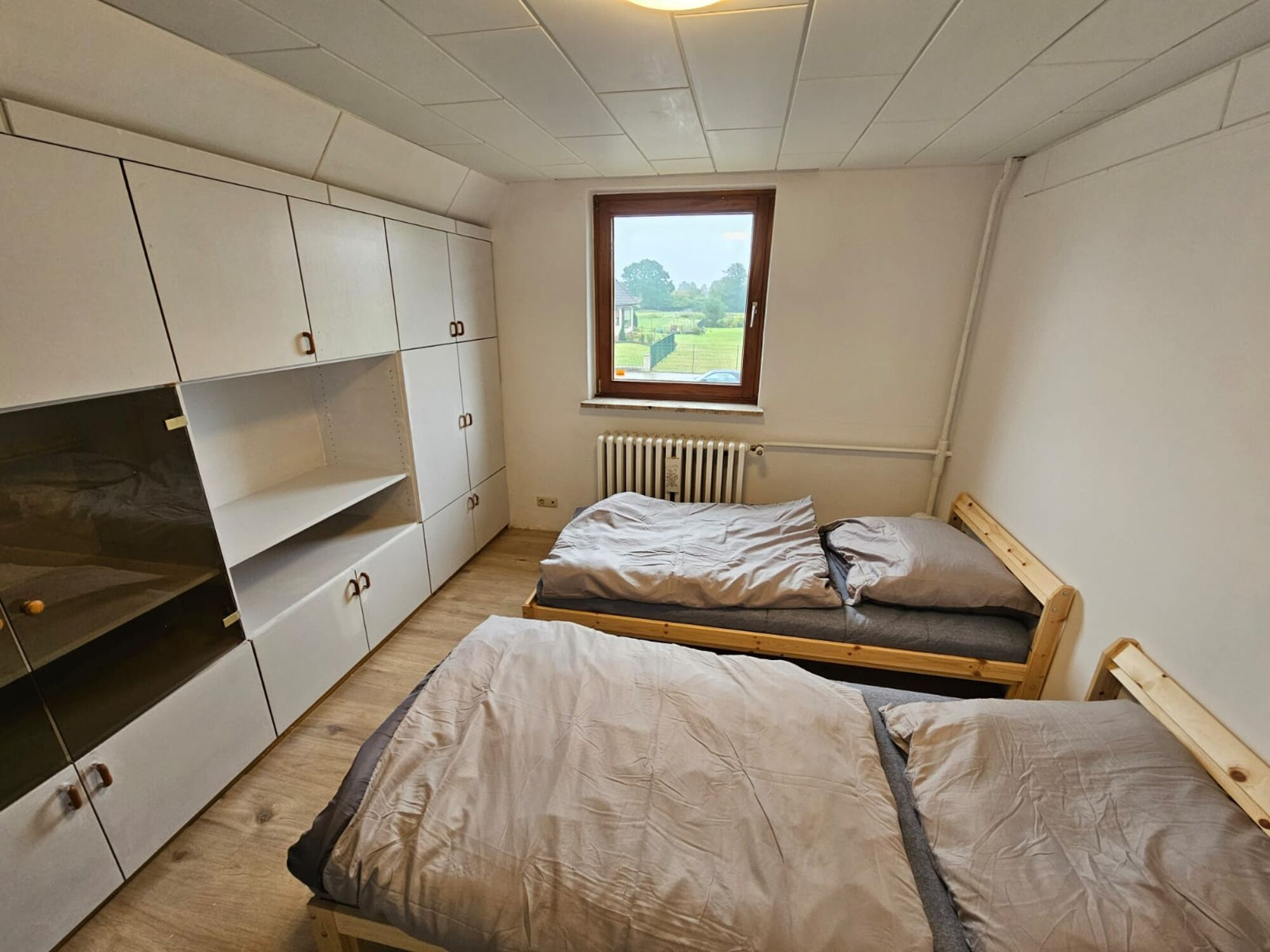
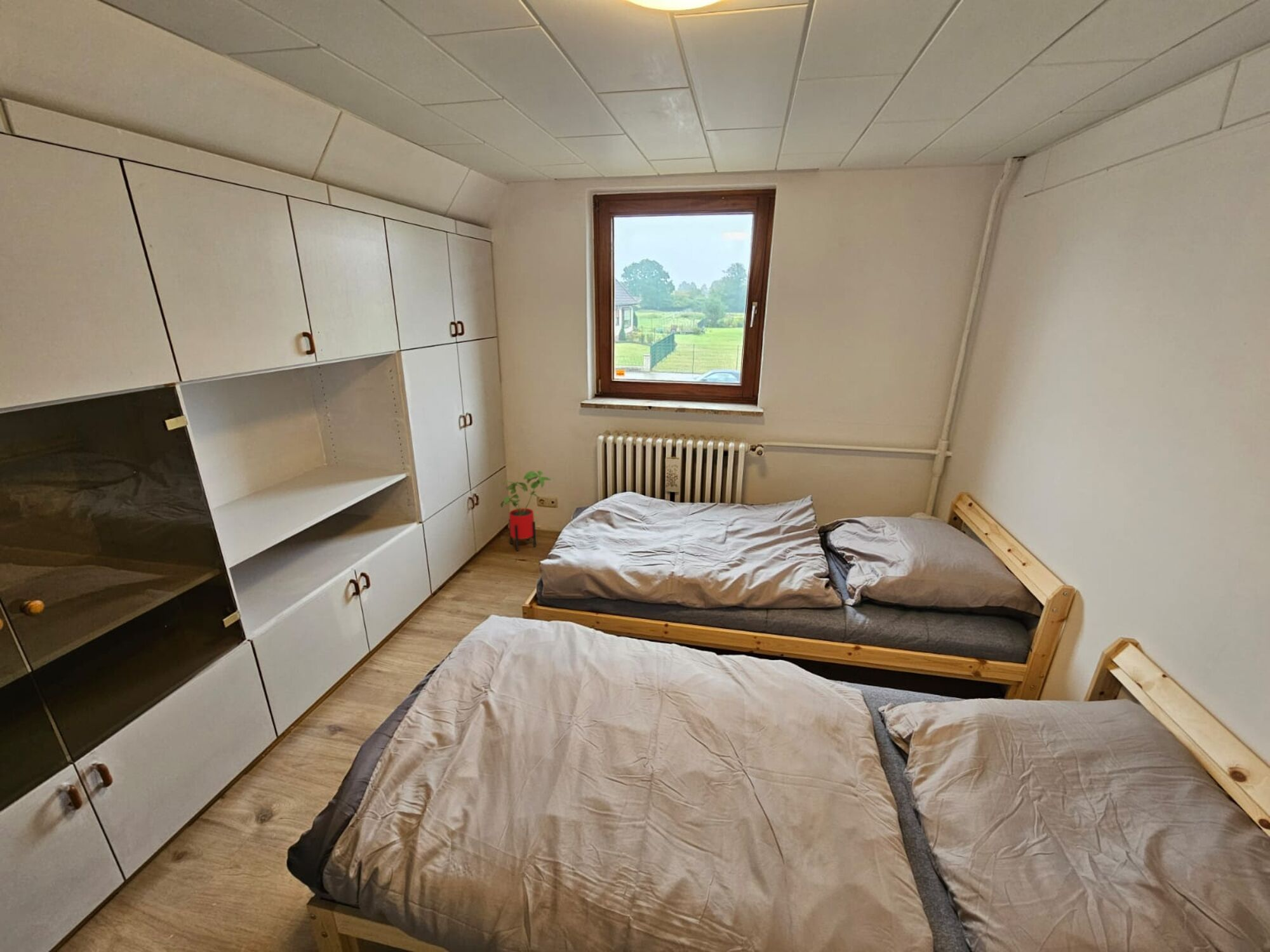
+ house plant [500,470,552,552]
